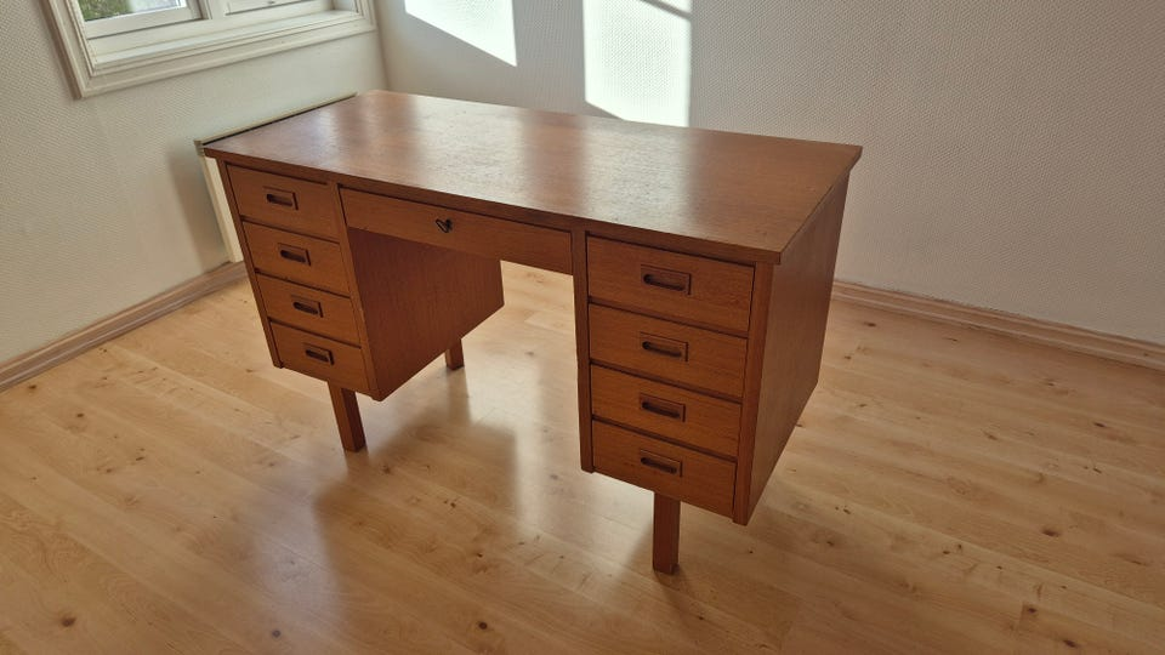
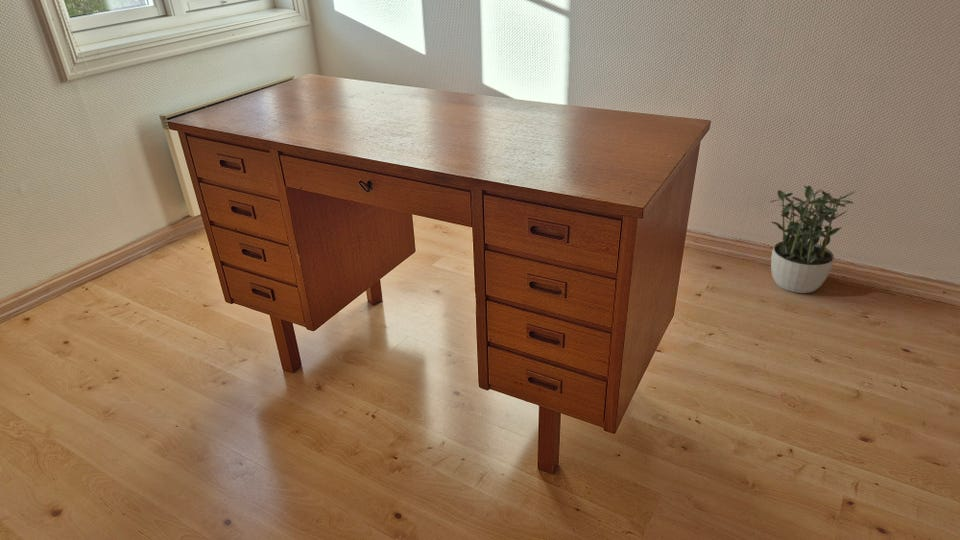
+ potted plant [769,184,855,294]
